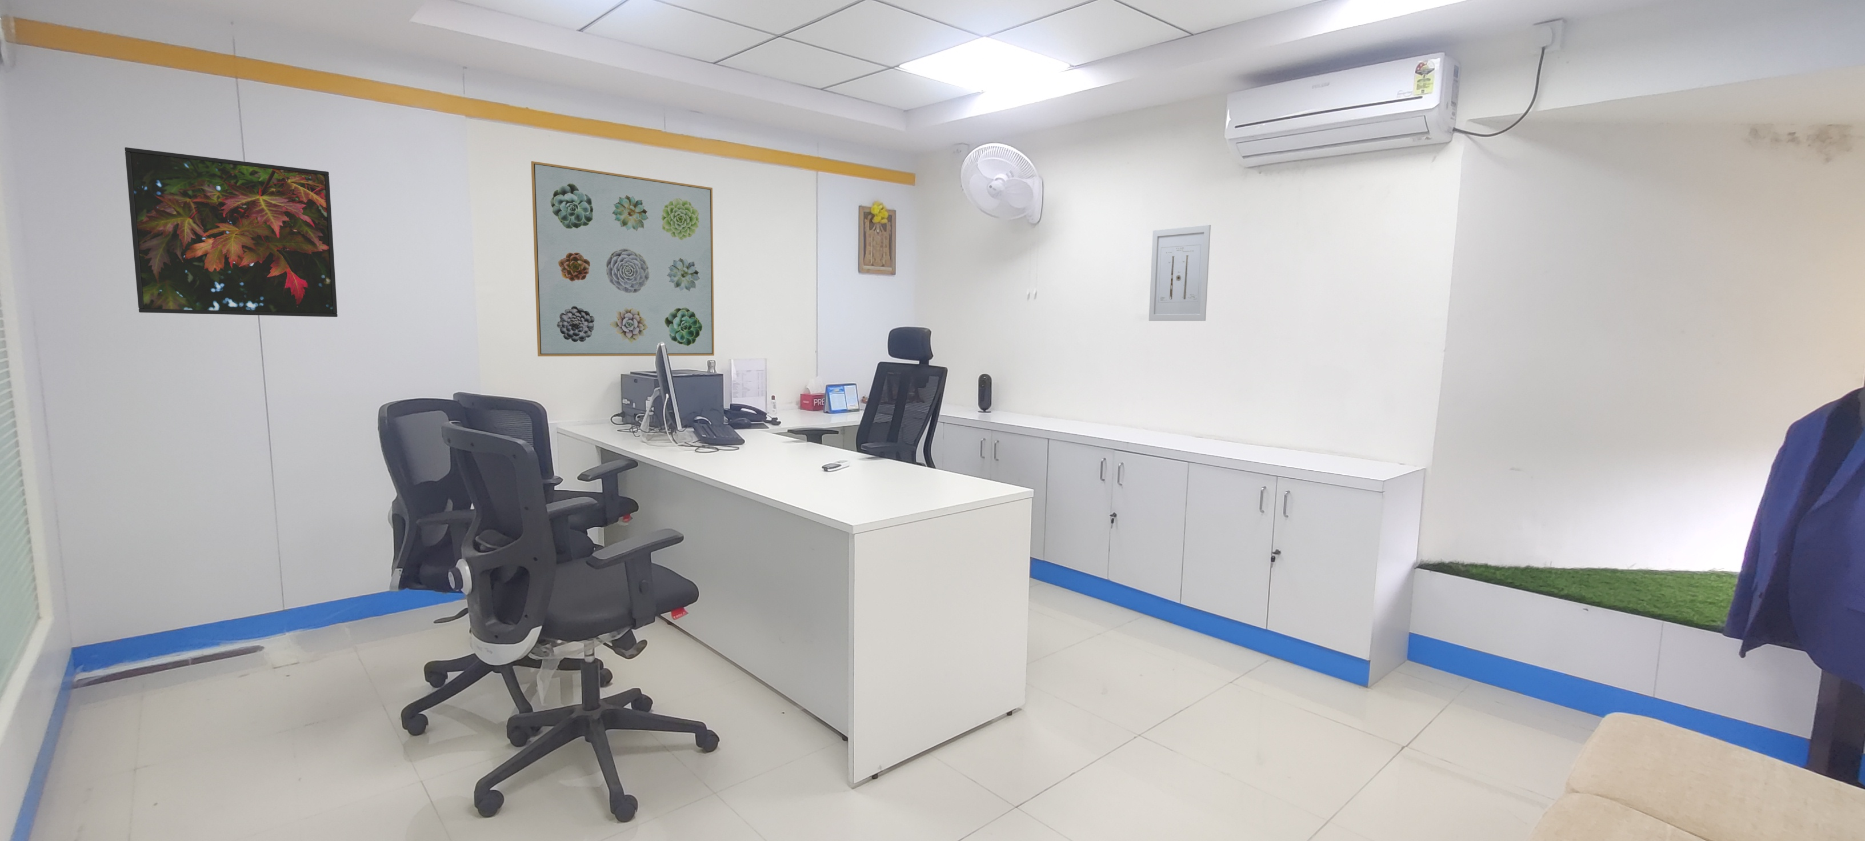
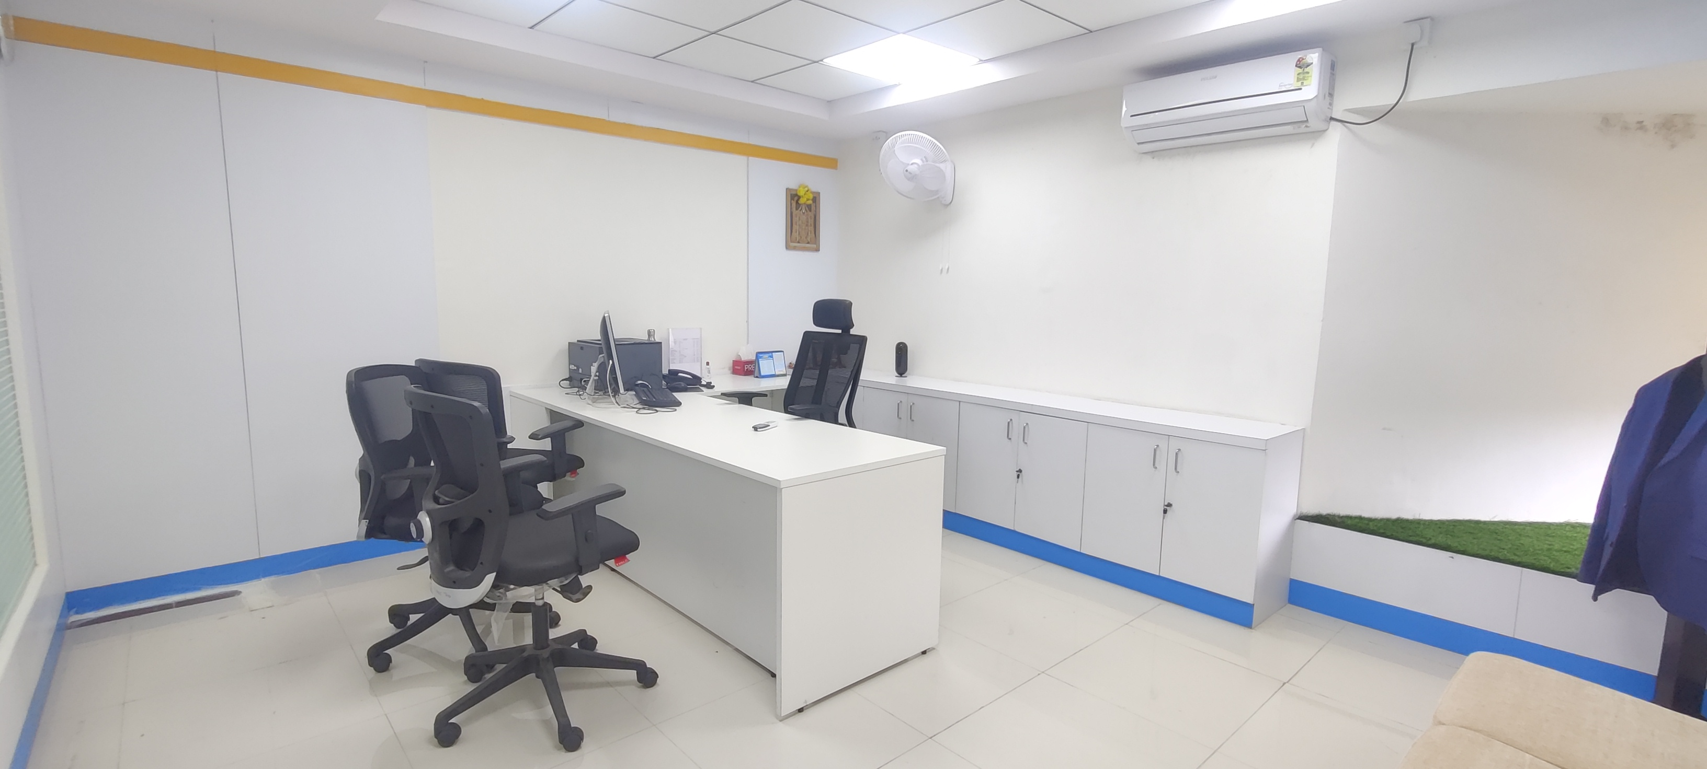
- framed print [124,146,338,318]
- wall art [1149,225,1211,321]
- wall art [530,161,715,357]
